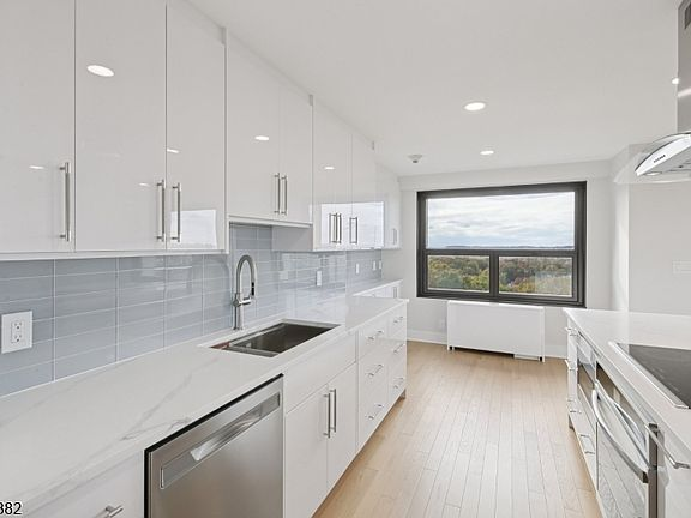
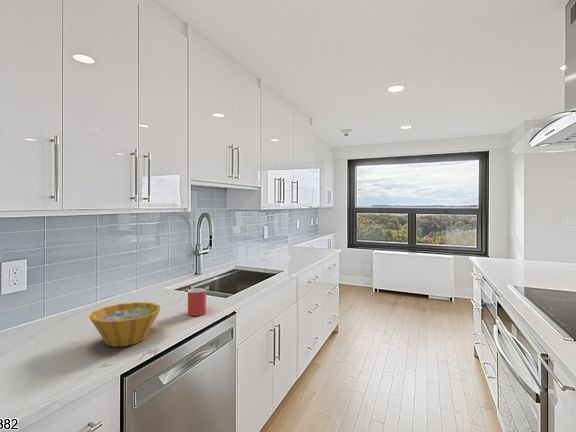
+ mug [187,287,207,317]
+ bowl [88,301,161,348]
